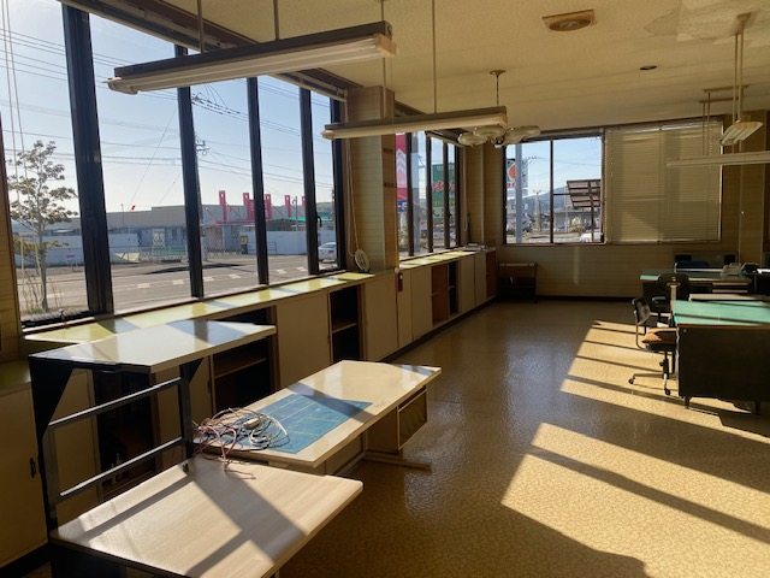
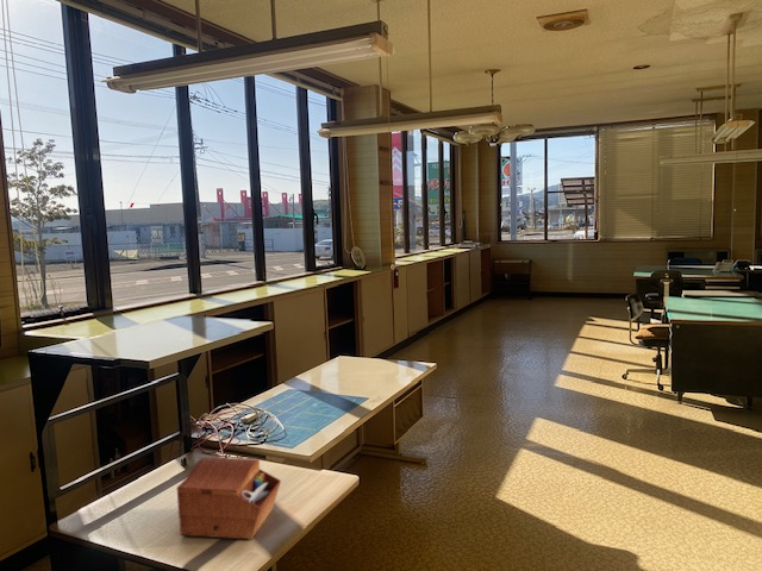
+ sewing box [176,456,282,541]
